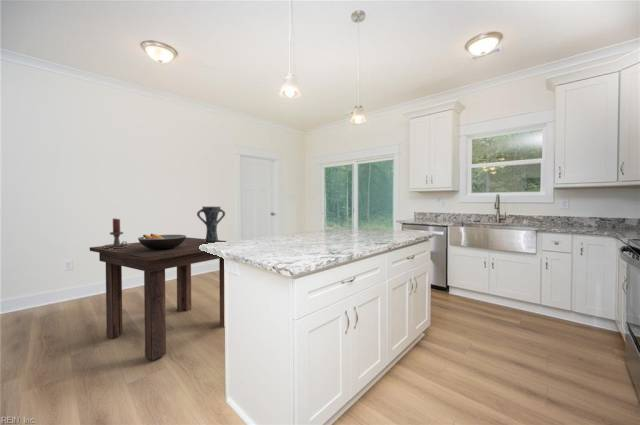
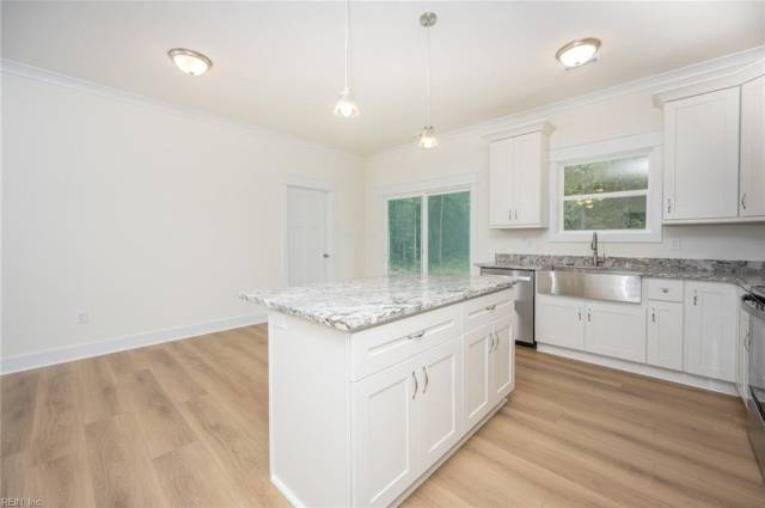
- candle holder [103,217,130,249]
- fruit bowl [137,233,187,250]
- vase [196,206,226,244]
- dining table [89,236,227,361]
